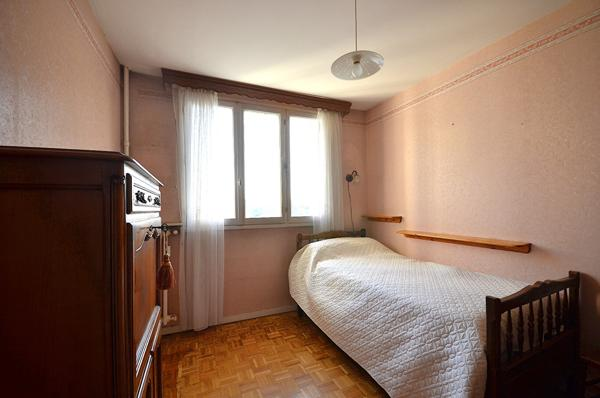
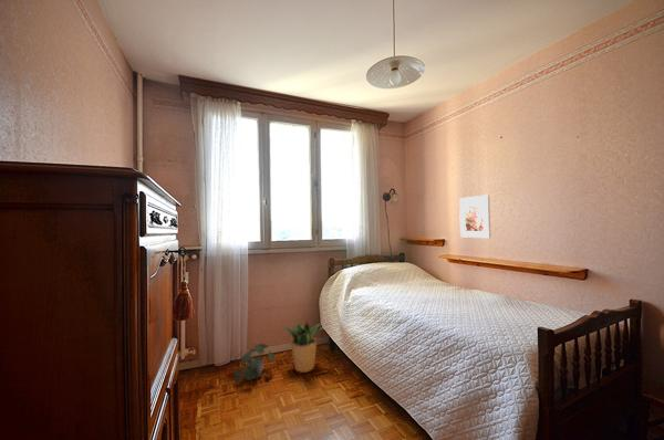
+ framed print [458,193,491,239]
+ potted plant [281,322,328,374]
+ potted plant [234,342,276,385]
